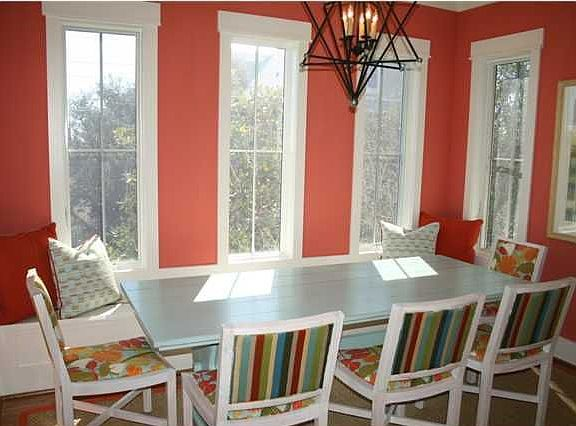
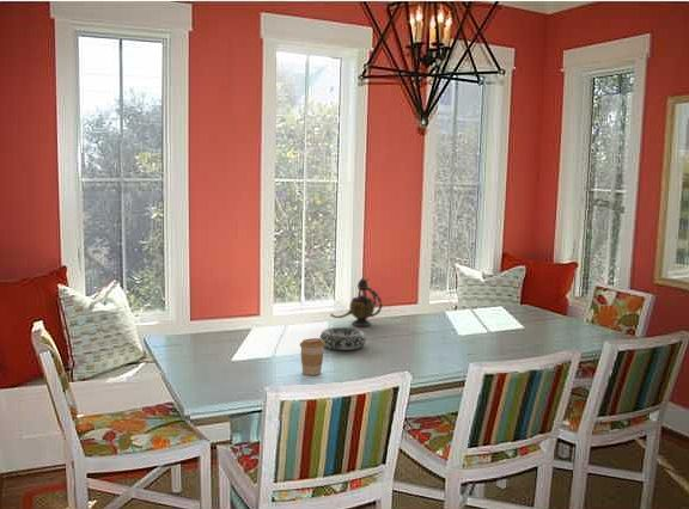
+ coffee cup [299,337,324,376]
+ decorative bowl [319,326,367,351]
+ teapot [329,277,384,327]
